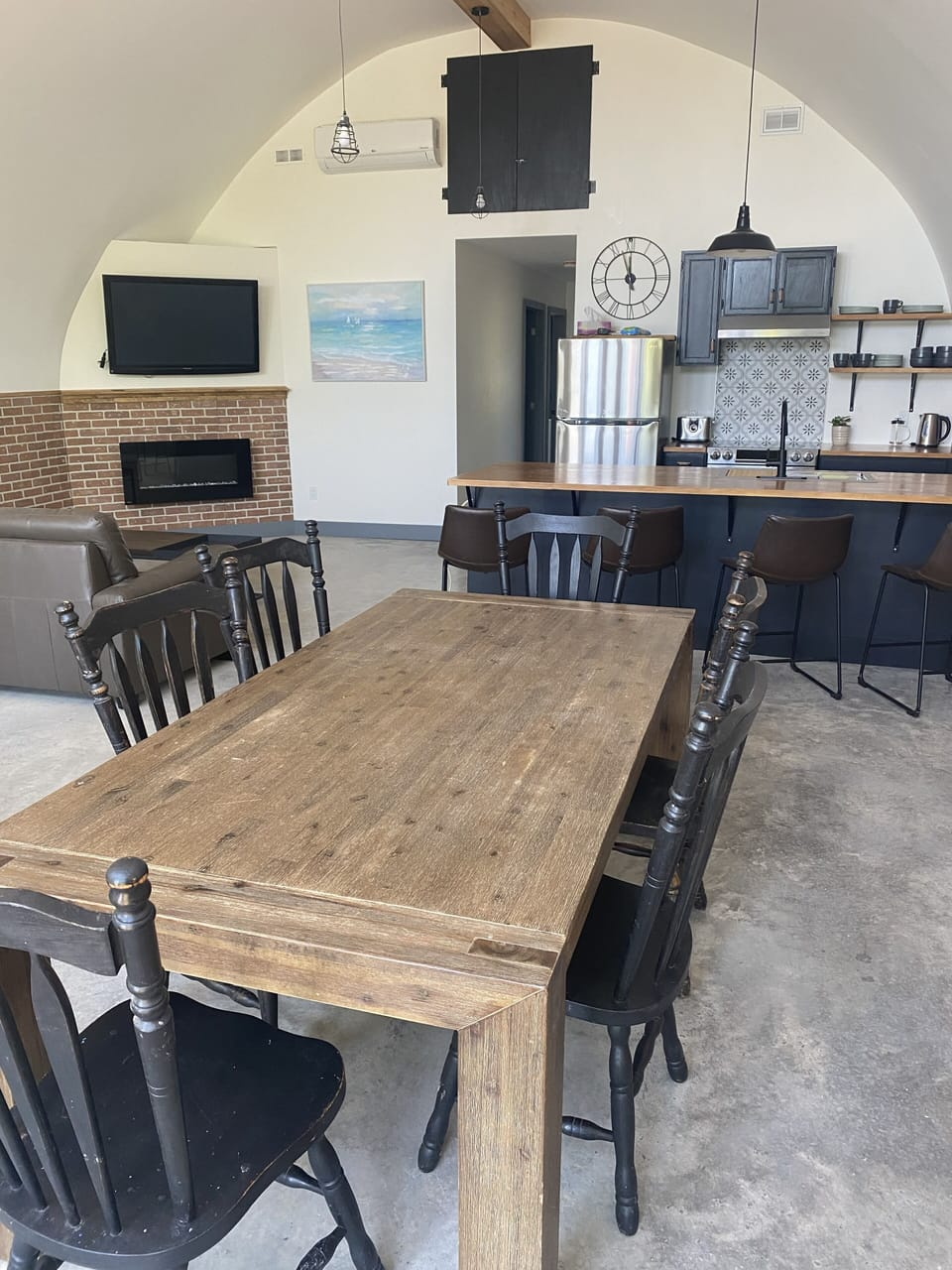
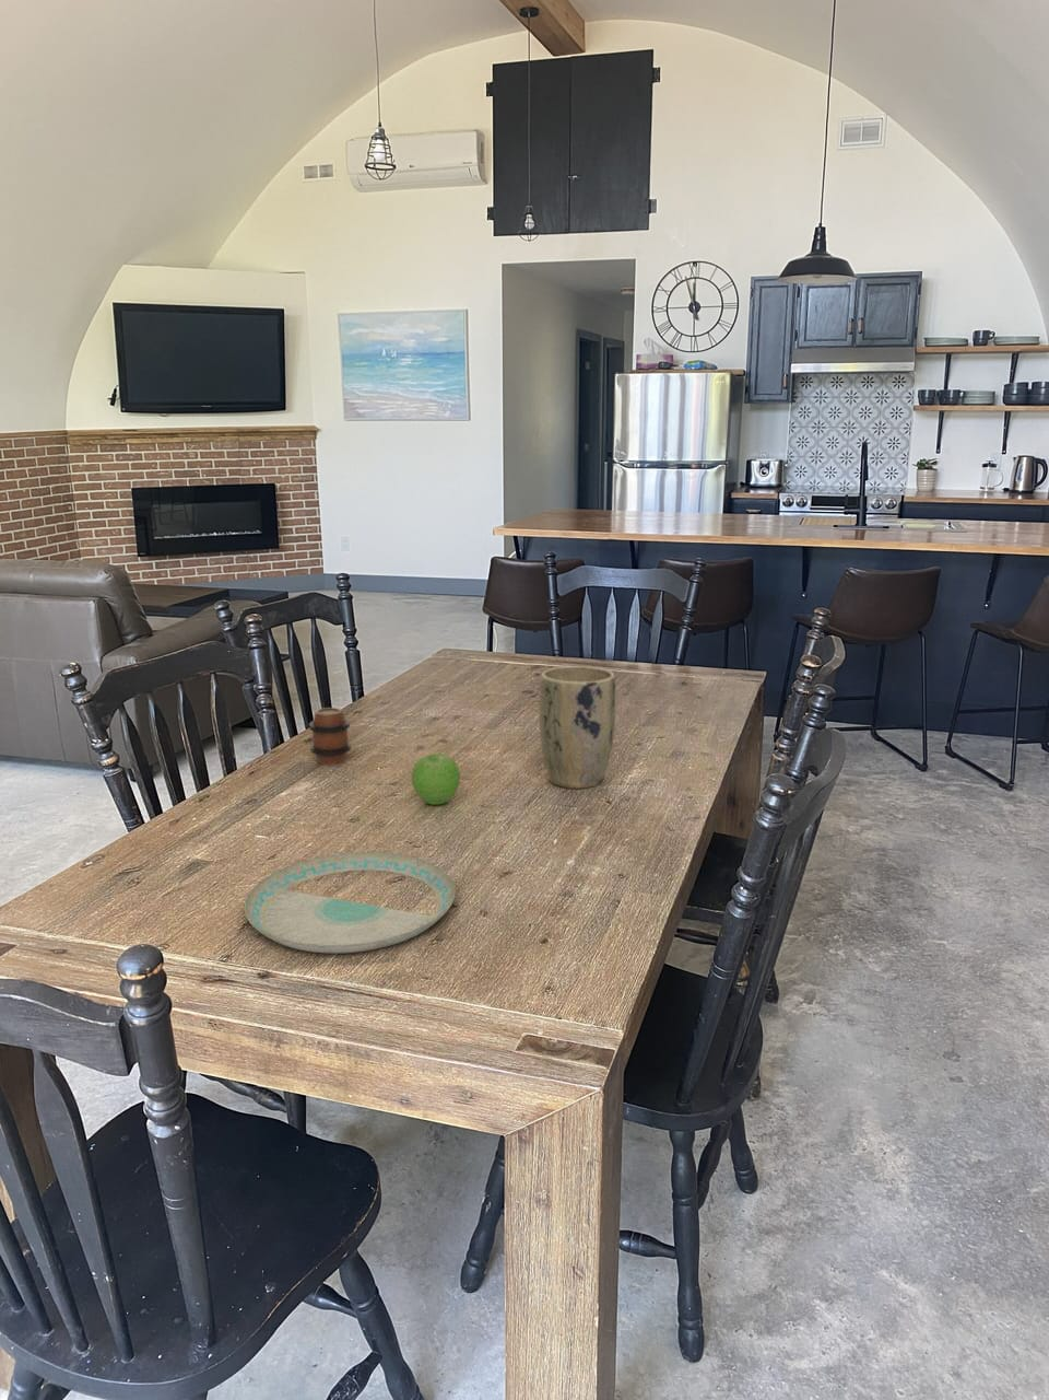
+ plant pot [539,665,616,789]
+ fruit [410,753,461,806]
+ plate [242,851,457,955]
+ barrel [309,707,352,767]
